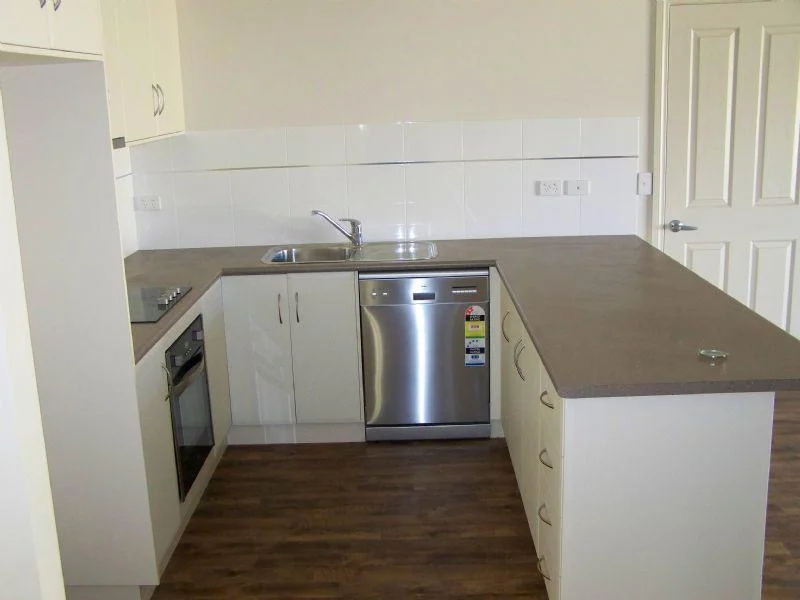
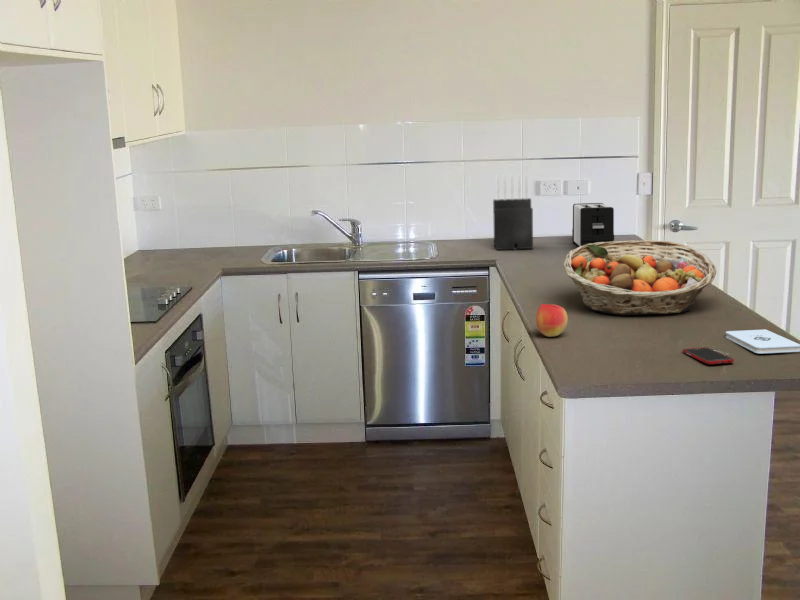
+ cell phone [682,346,735,365]
+ fruit basket [563,239,717,316]
+ apple [535,303,569,338]
+ toaster [571,202,615,247]
+ notepad [725,328,800,354]
+ knife block [492,173,534,251]
